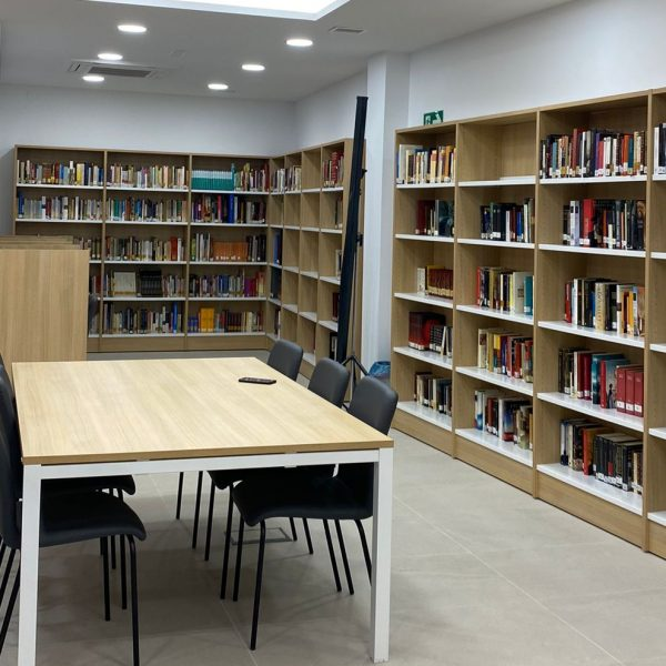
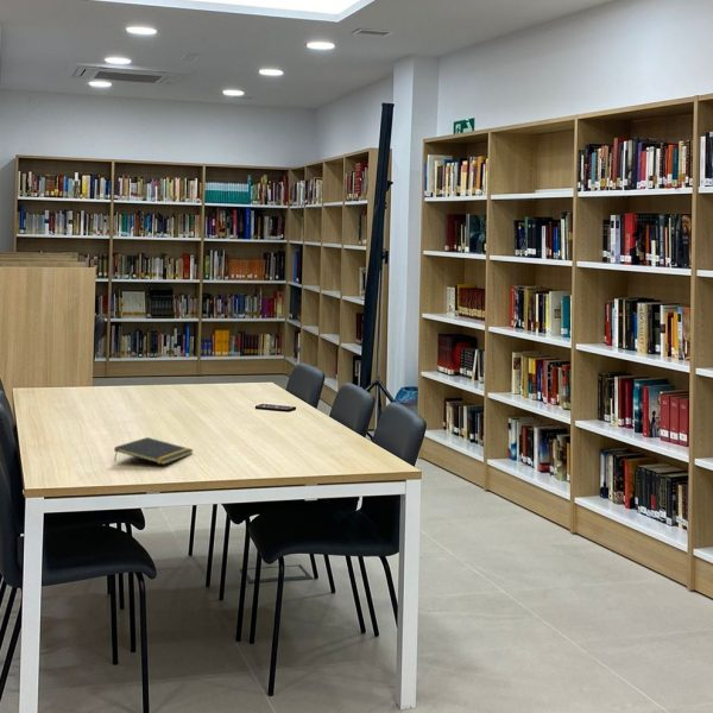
+ notepad [113,436,195,466]
